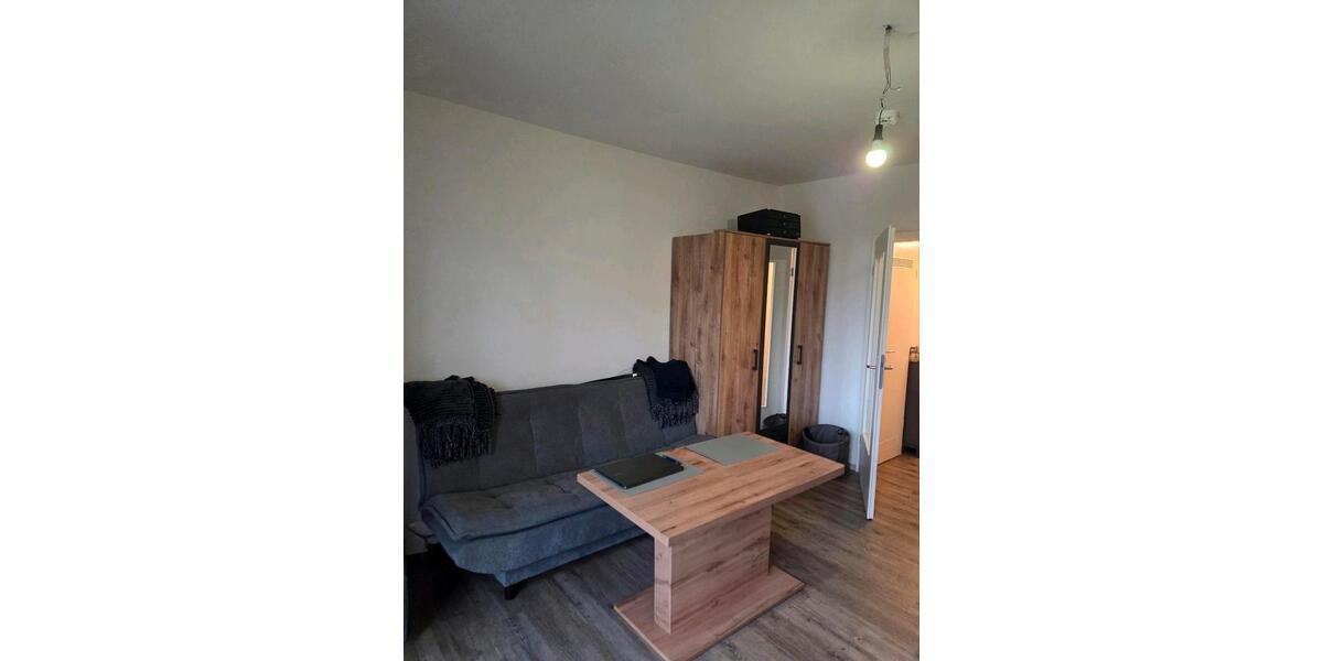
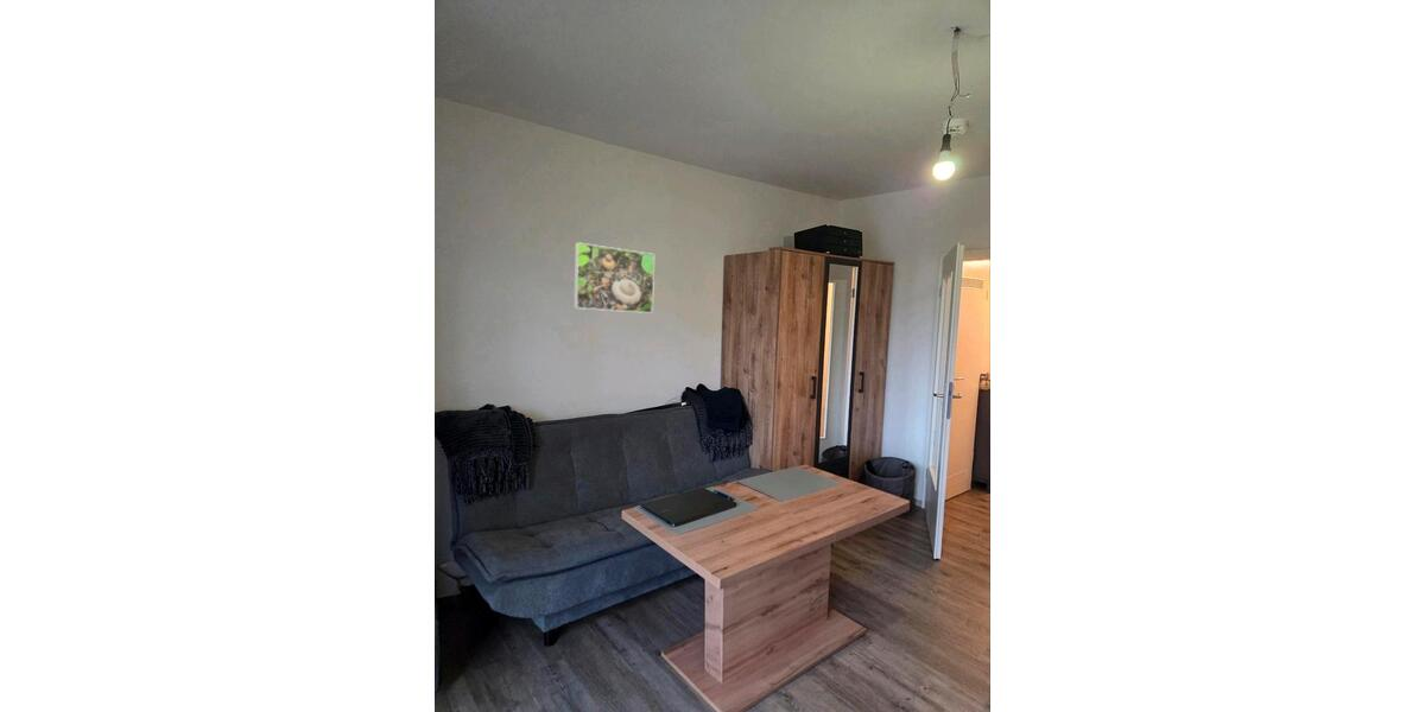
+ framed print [572,241,656,314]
